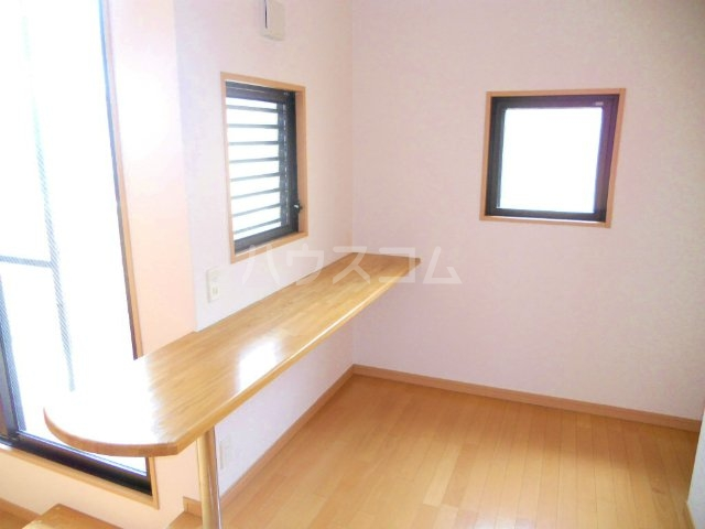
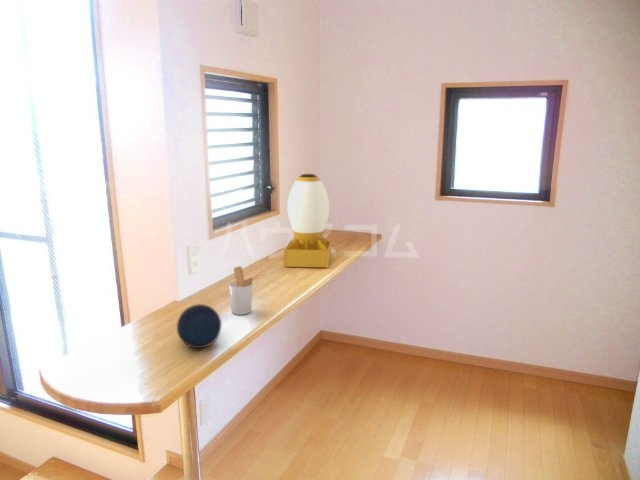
+ decorative orb [176,303,222,349]
+ desk lamp [283,172,332,269]
+ utensil holder [228,265,263,316]
